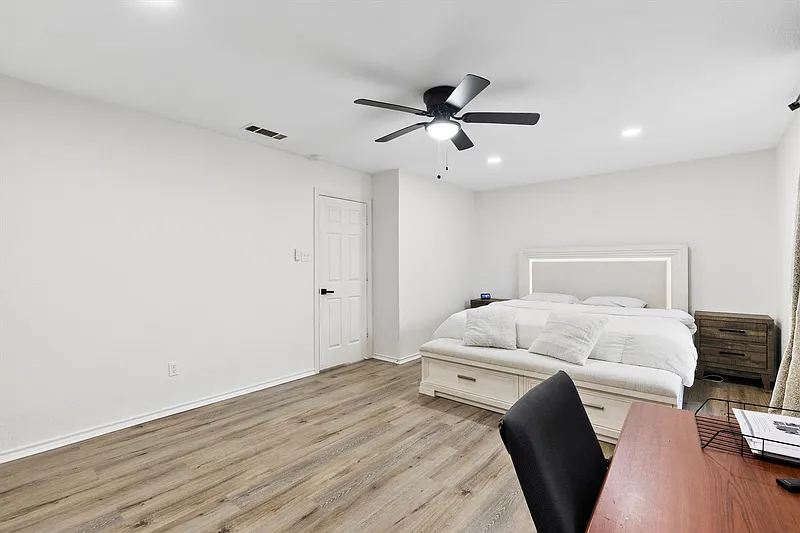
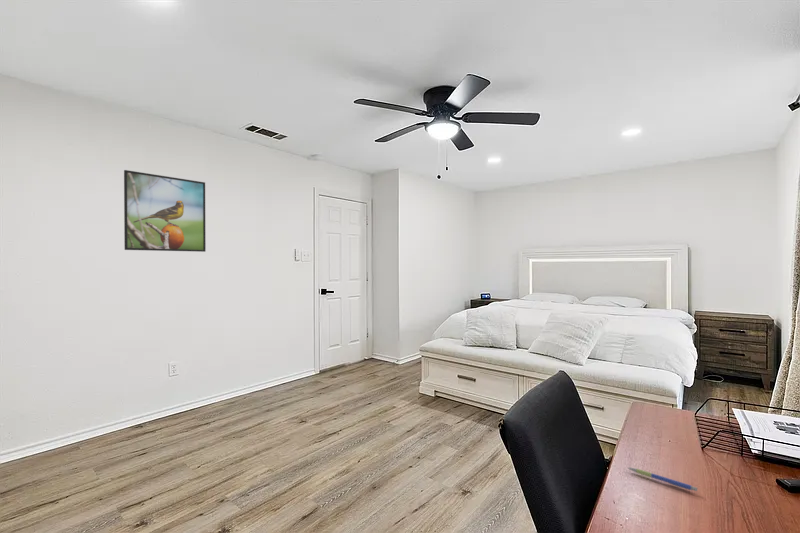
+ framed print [123,169,207,253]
+ pen [628,466,698,492]
